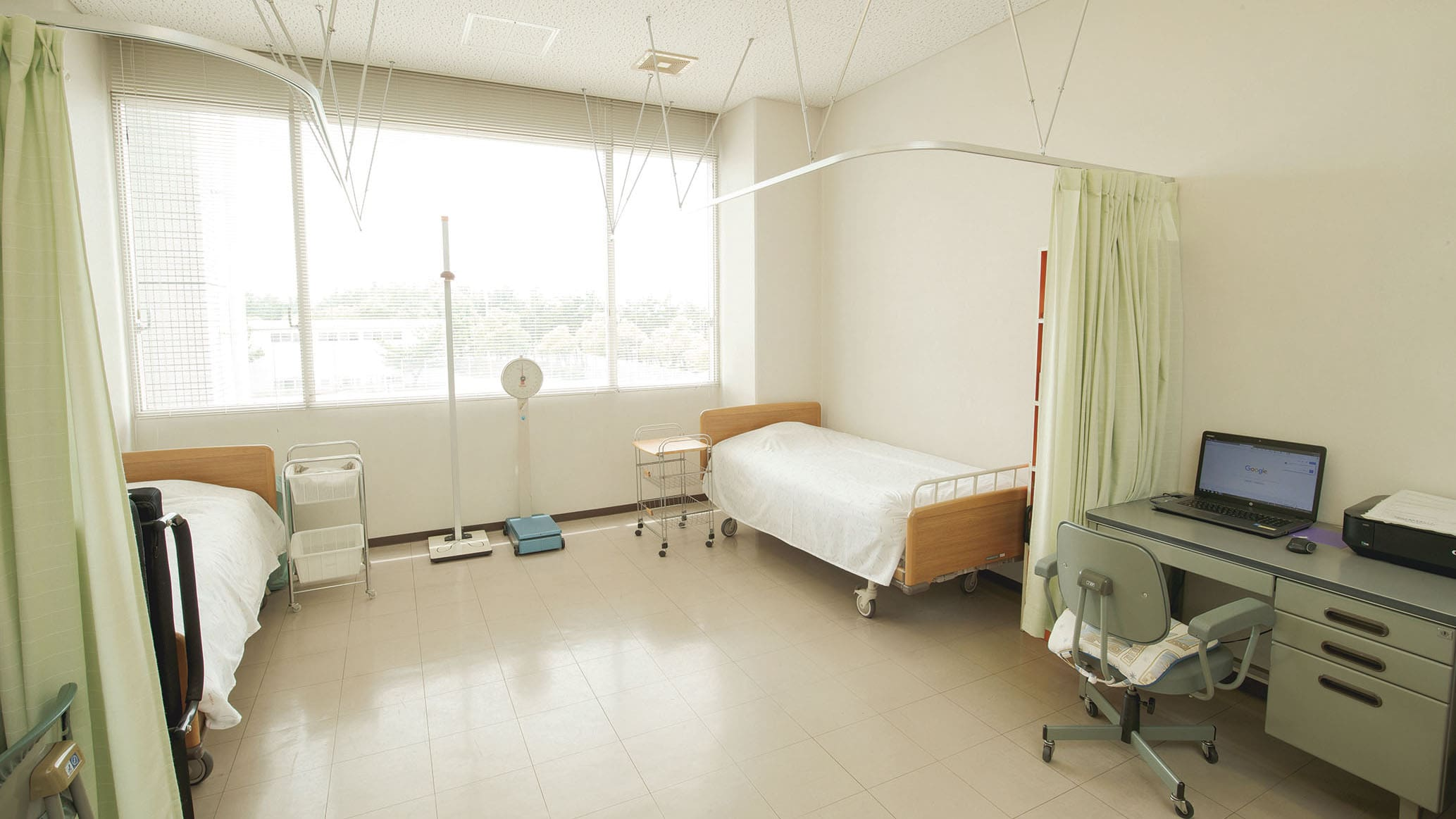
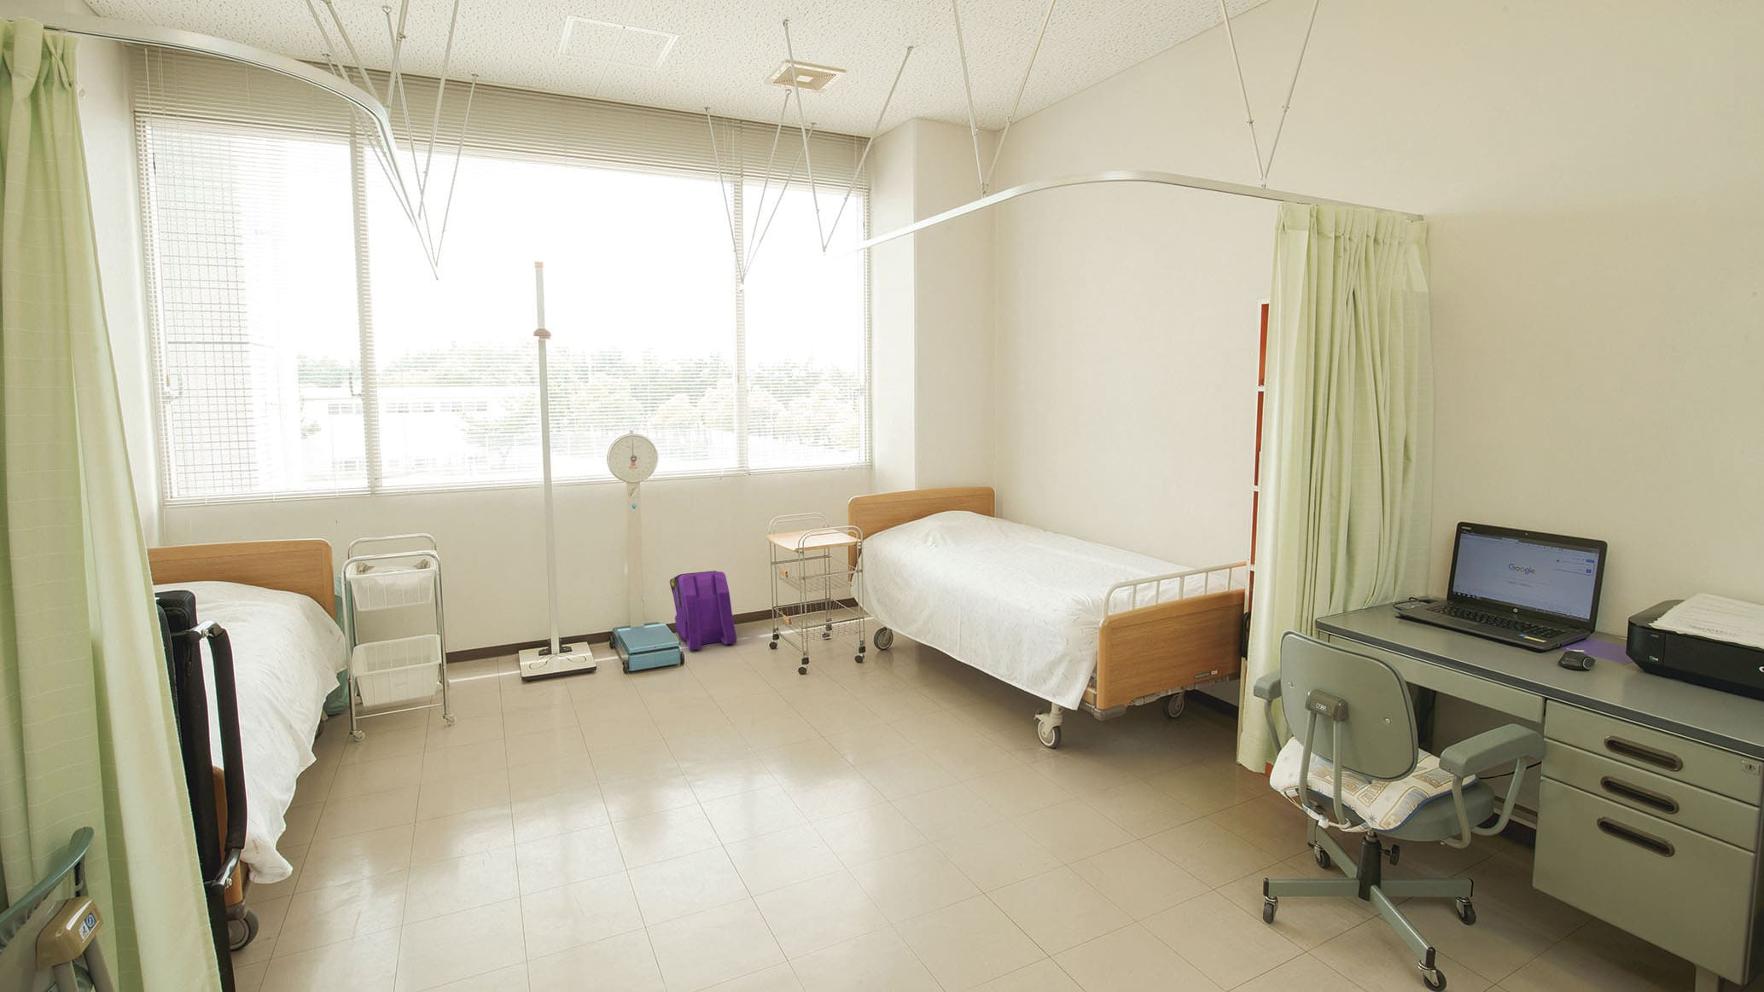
+ backpack [669,569,738,650]
